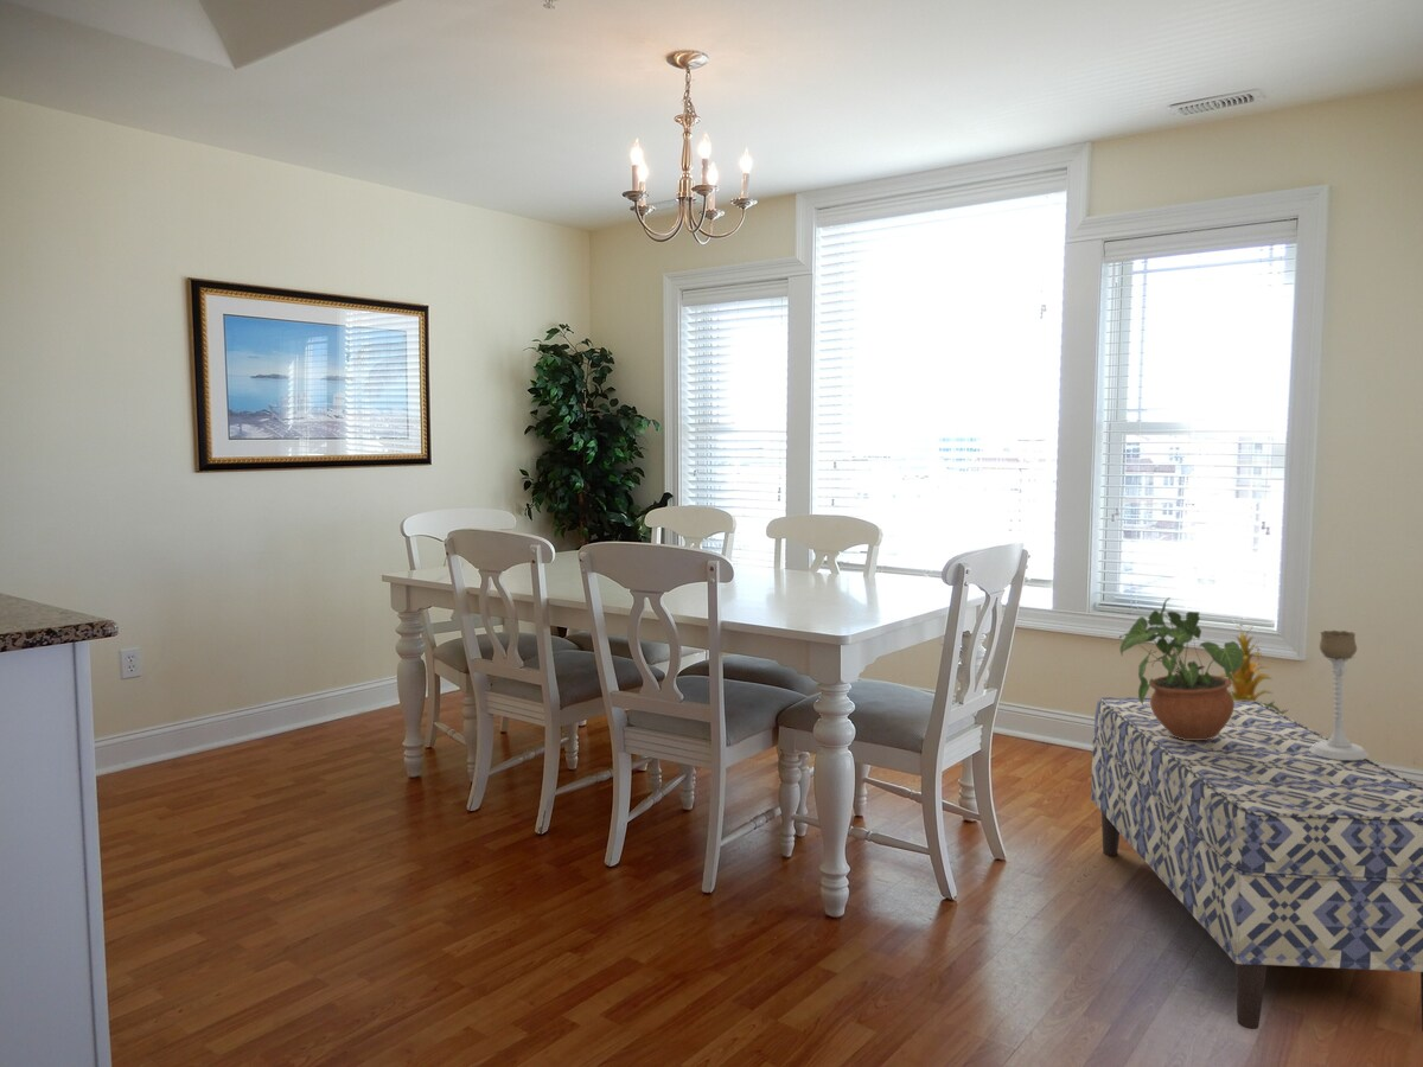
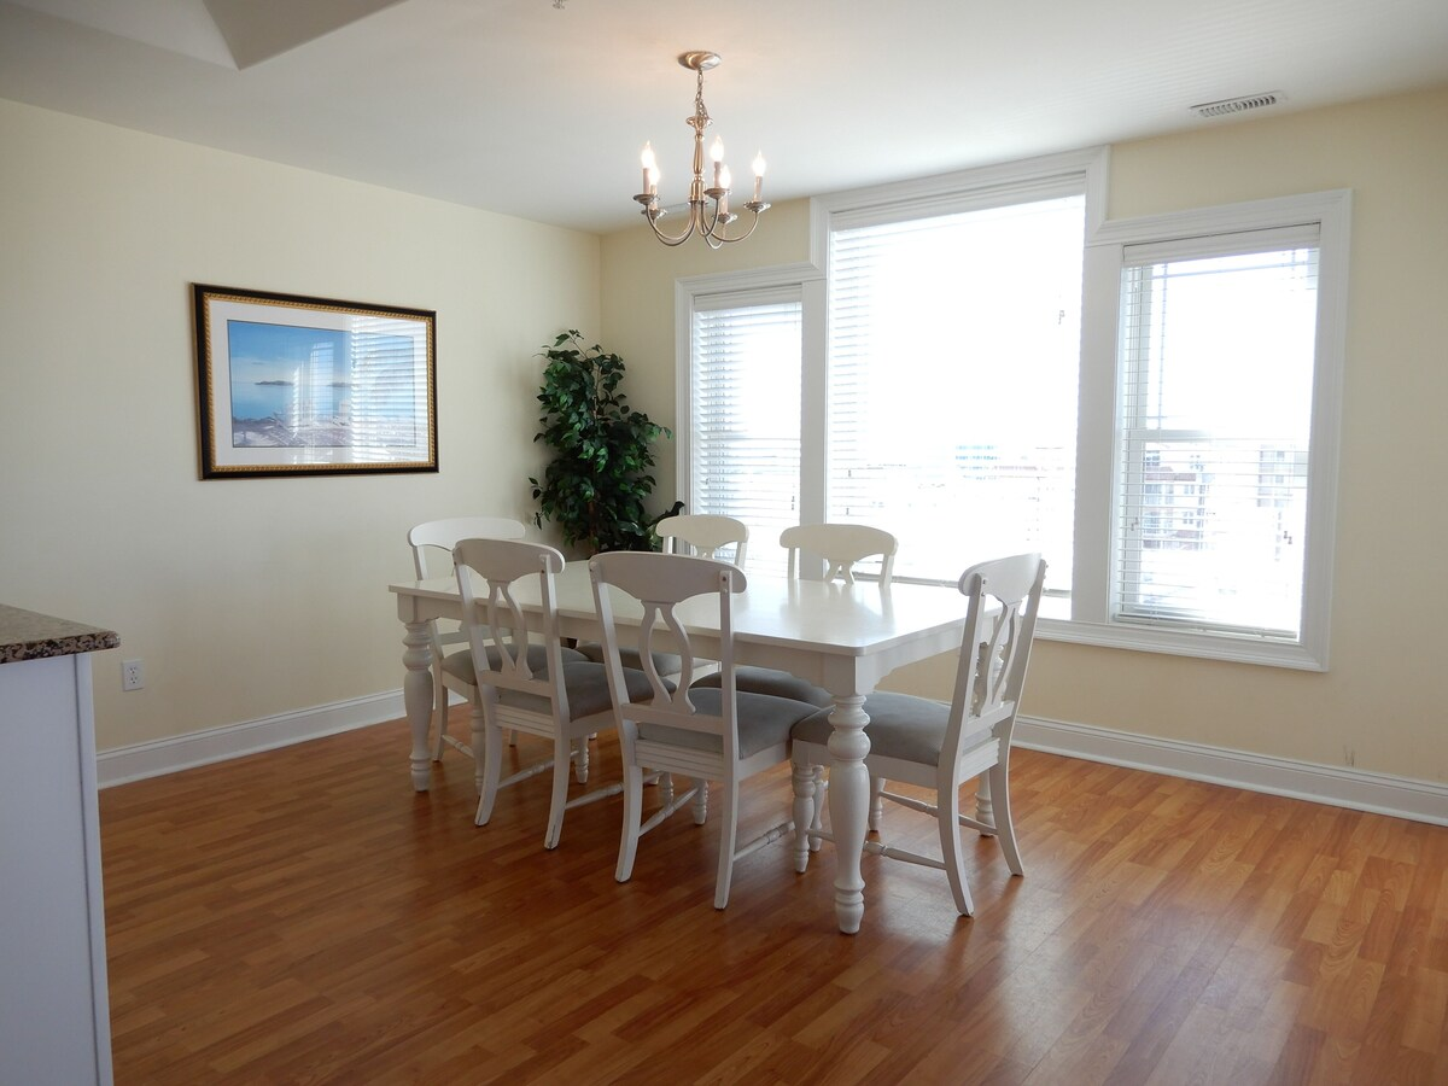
- potted plant [1118,596,1244,740]
- bench [1090,696,1423,1033]
- indoor plant [1219,625,1289,715]
- candle holder [1310,630,1370,760]
